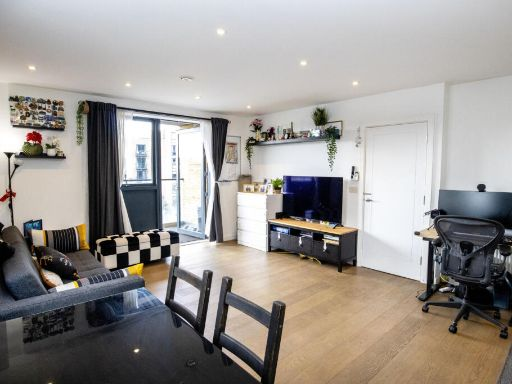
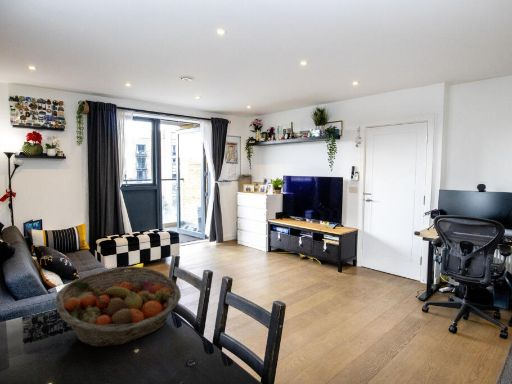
+ fruit basket [55,265,182,348]
